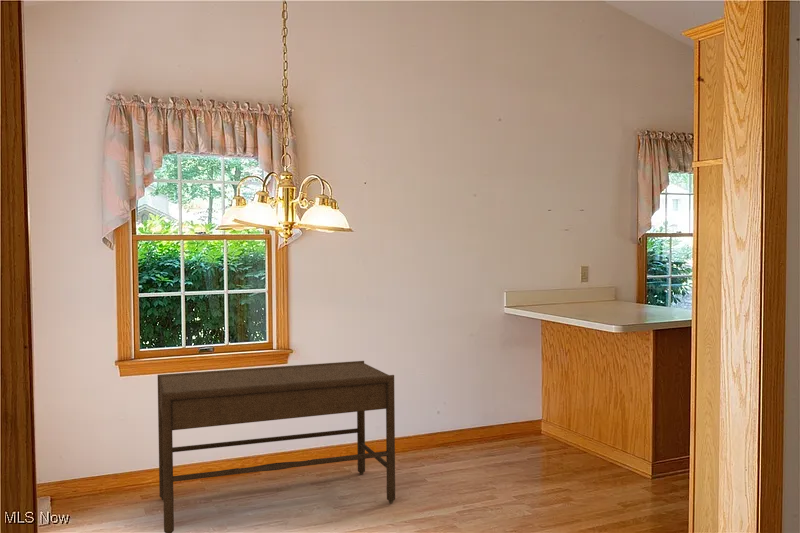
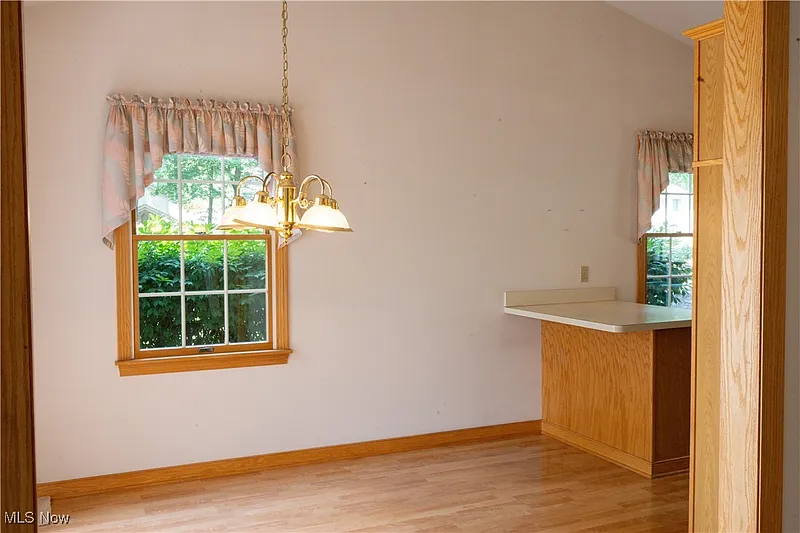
- bench [157,360,396,533]
